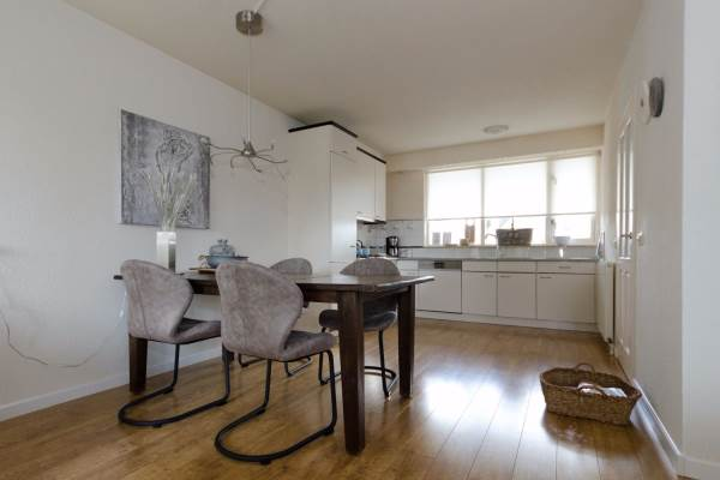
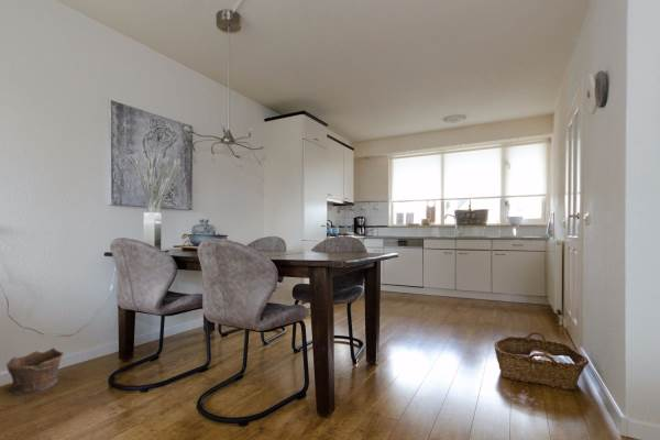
+ clay pot [6,346,65,395]
